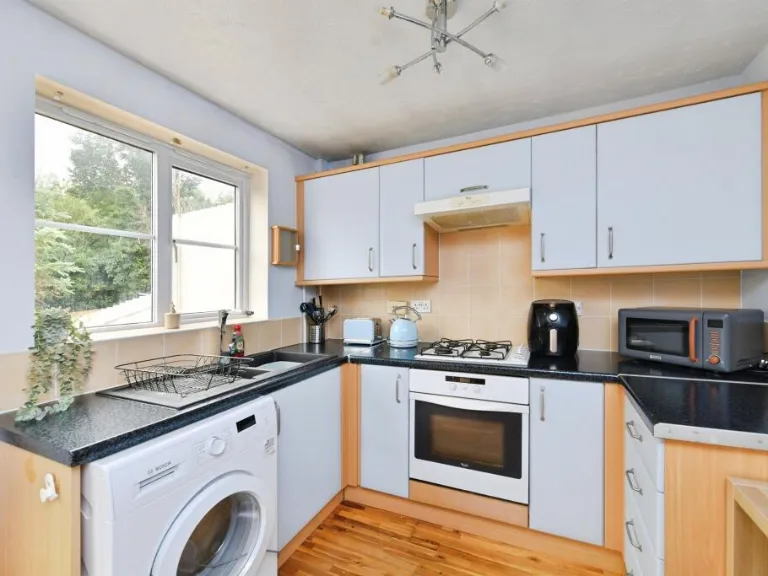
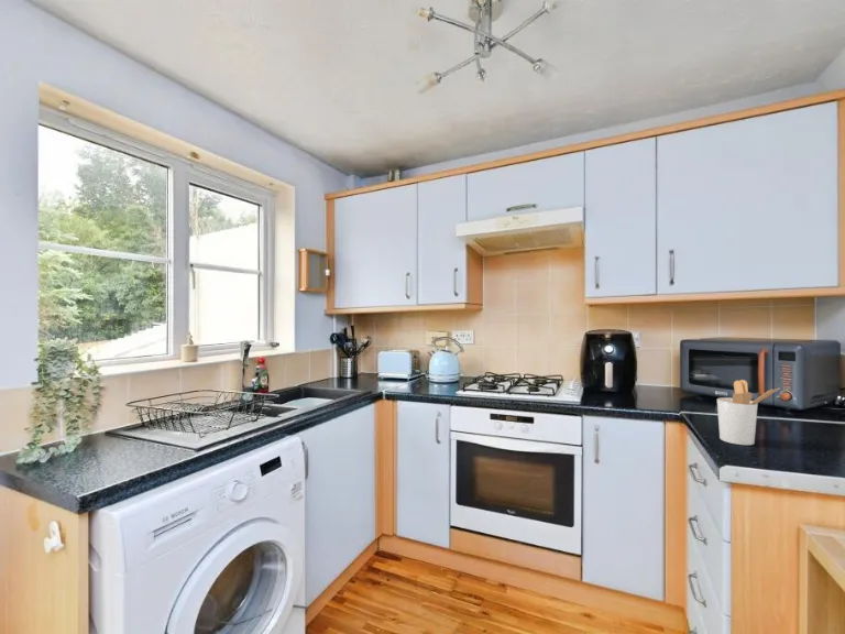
+ utensil holder [716,379,781,446]
